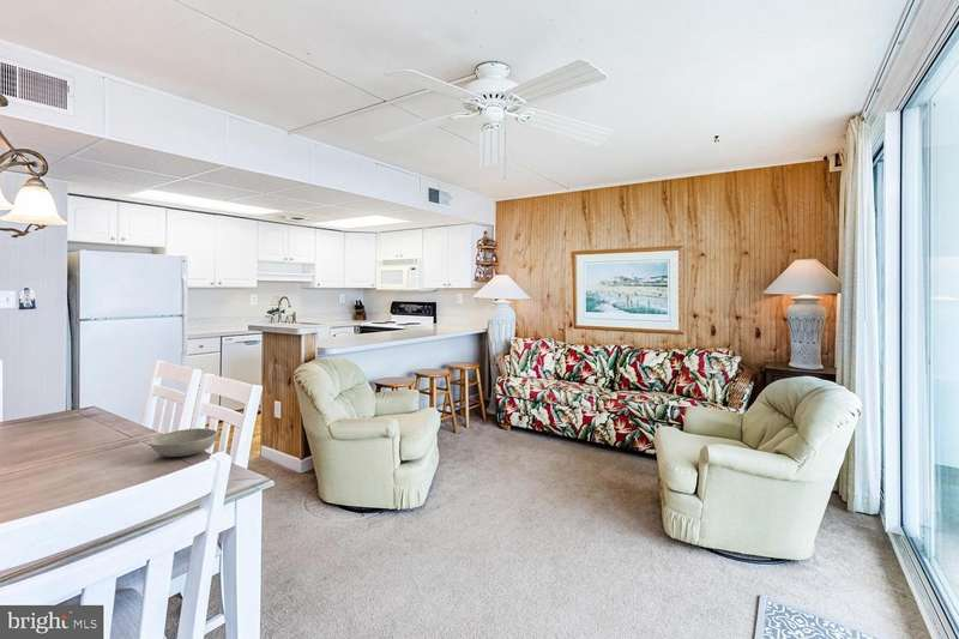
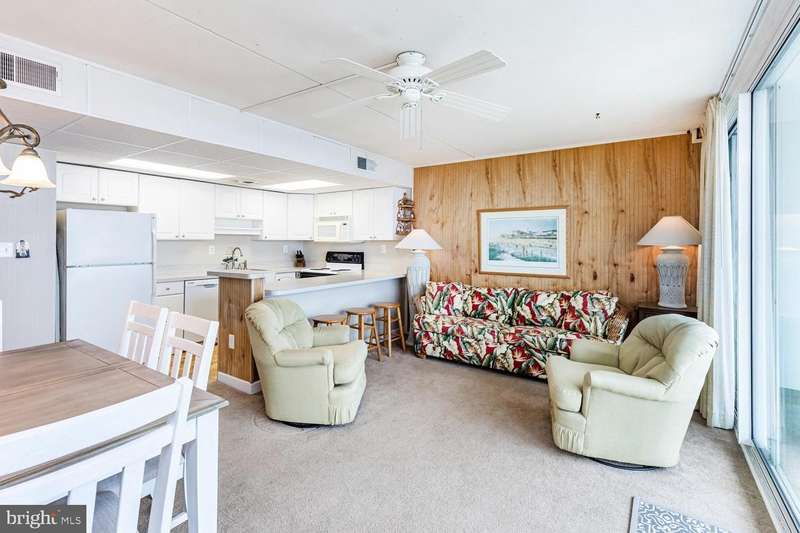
- bowl [149,427,219,458]
